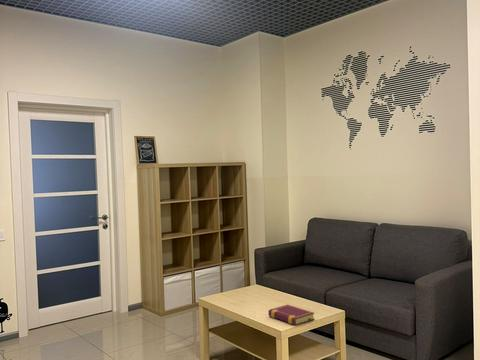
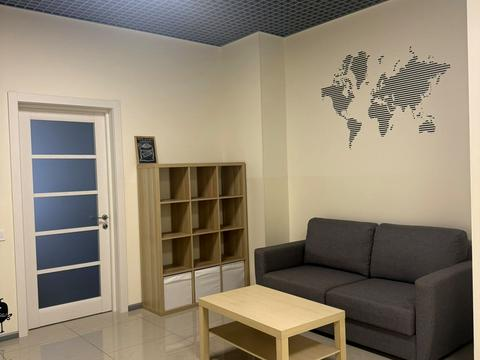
- book [268,304,315,326]
